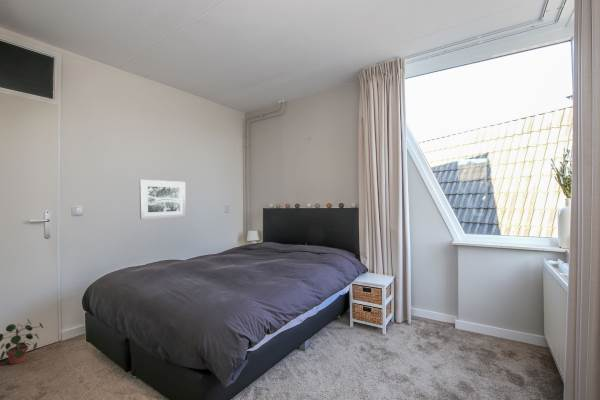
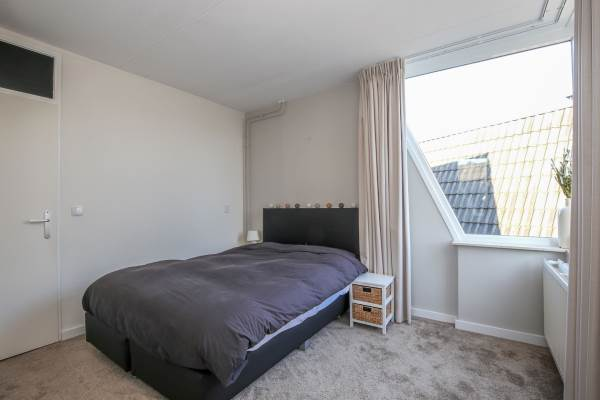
- wall art [139,179,186,220]
- potted plant [0,318,44,365]
